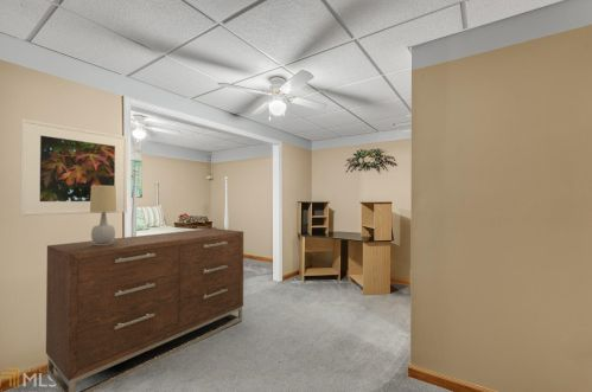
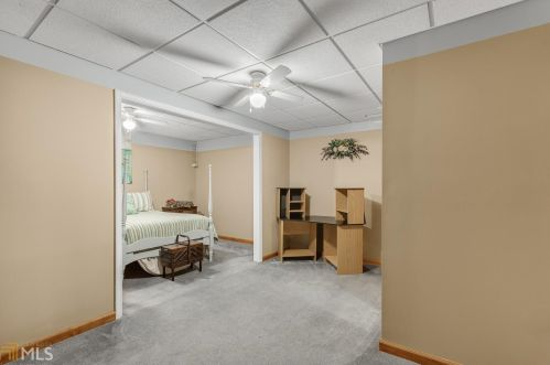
- dresser [45,227,244,392]
- table lamp [90,186,117,245]
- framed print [19,117,128,217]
